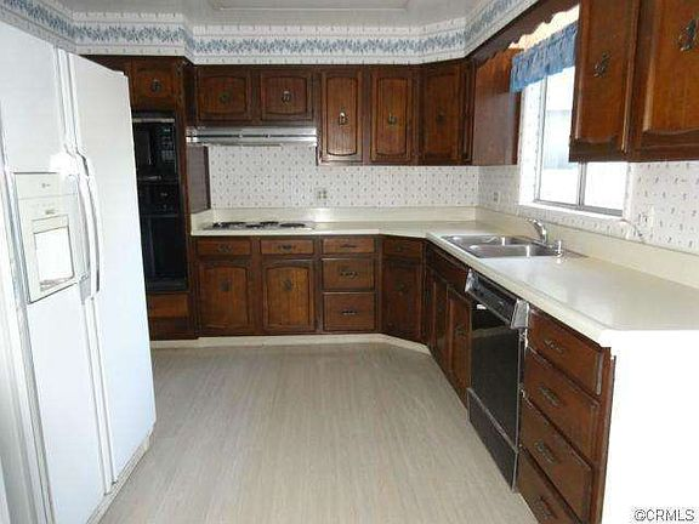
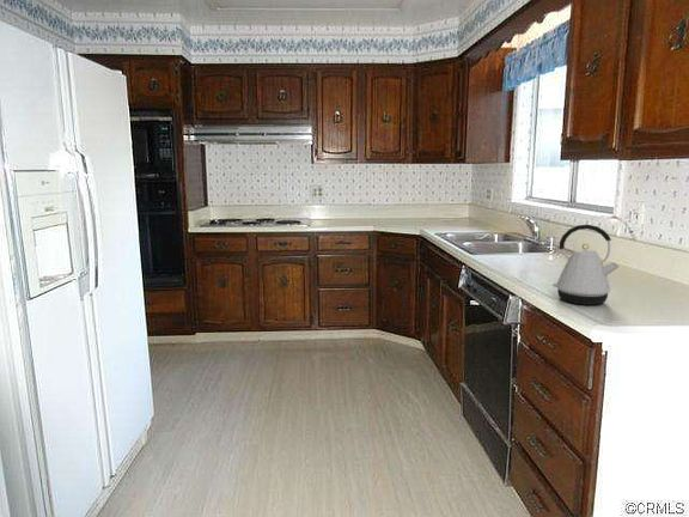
+ kettle [551,224,621,306]
